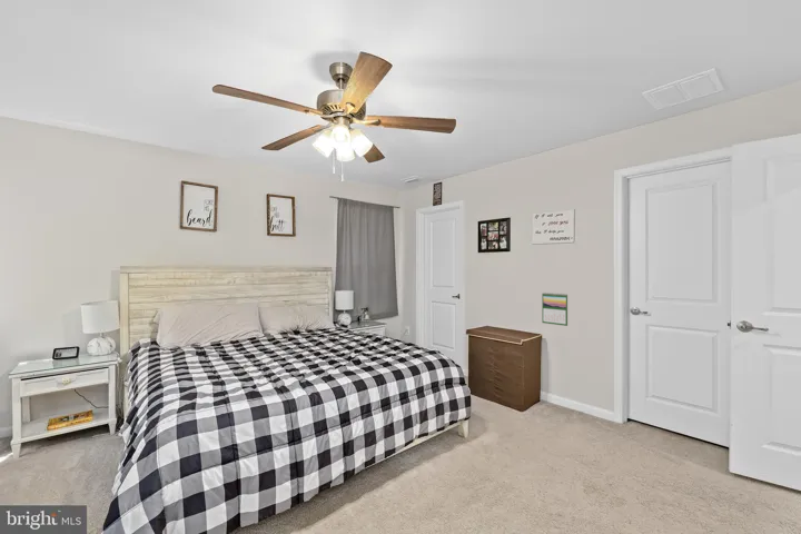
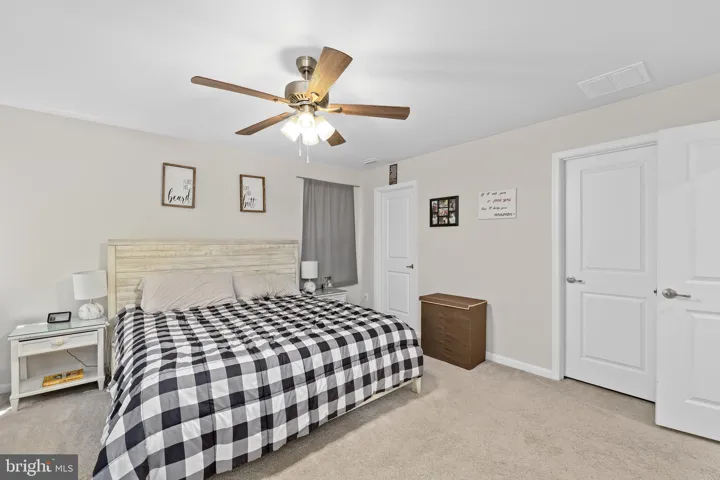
- calendar [541,291,568,327]
